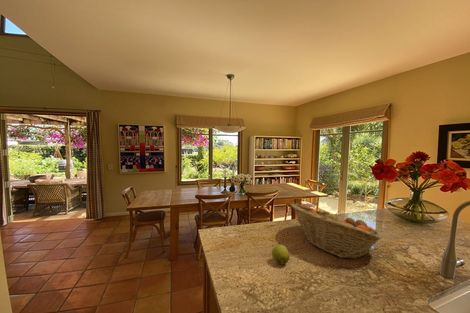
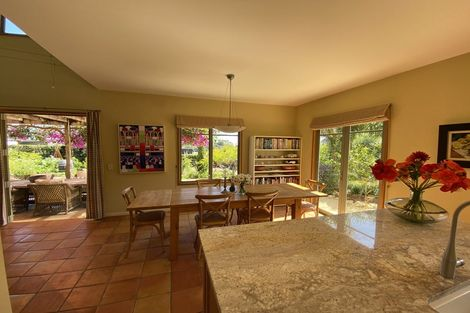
- fruit basket [290,203,384,260]
- apple [271,244,290,265]
